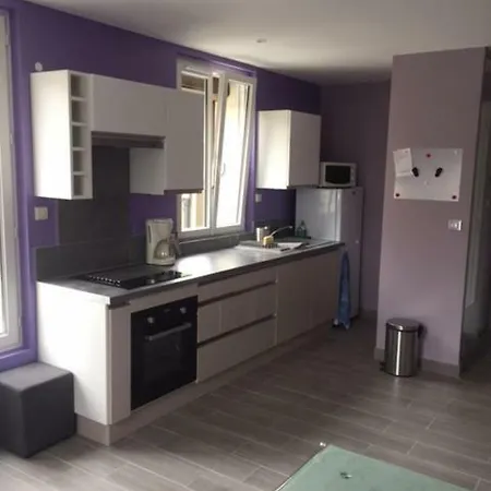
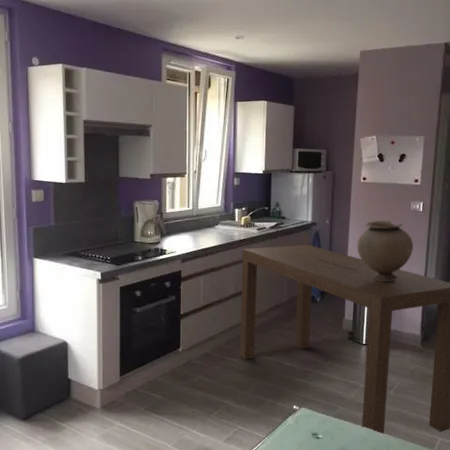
+ vase [356,220,414,281]
+ dining table [239,244,450,435]
